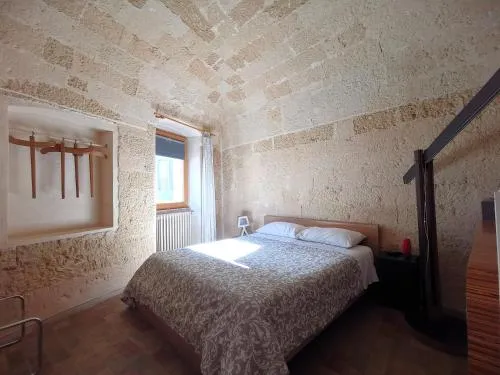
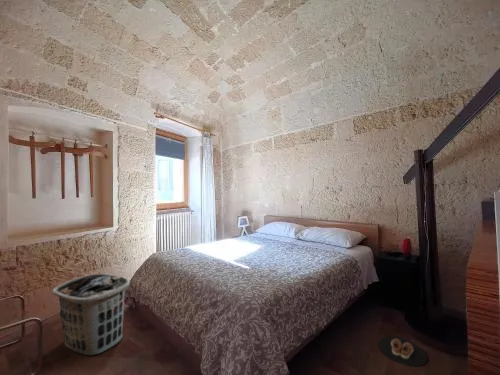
+ clothes hamper [51,273,131,357]
+ slippers [377,336,428,368]
